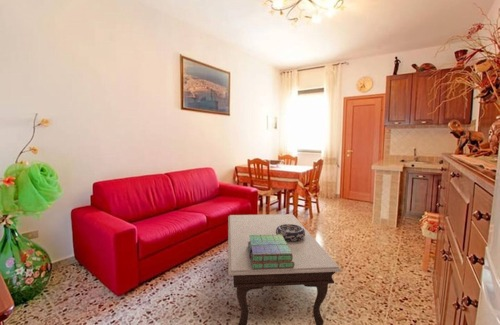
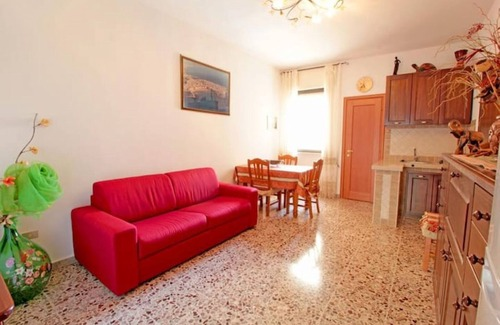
- decorative bowl [276,224,305,241]
- coffee table [227,213,343,325]
- stack of books [248,235,295,269]
